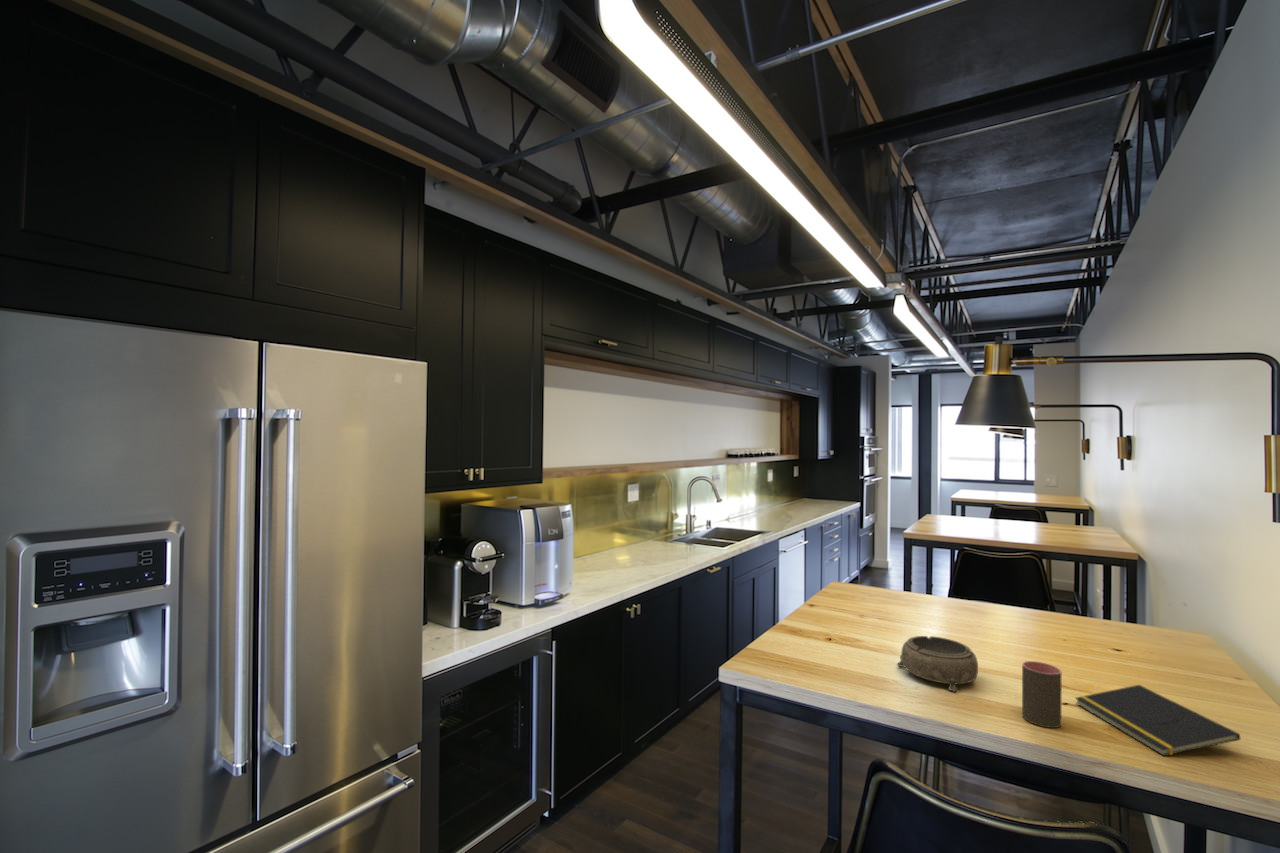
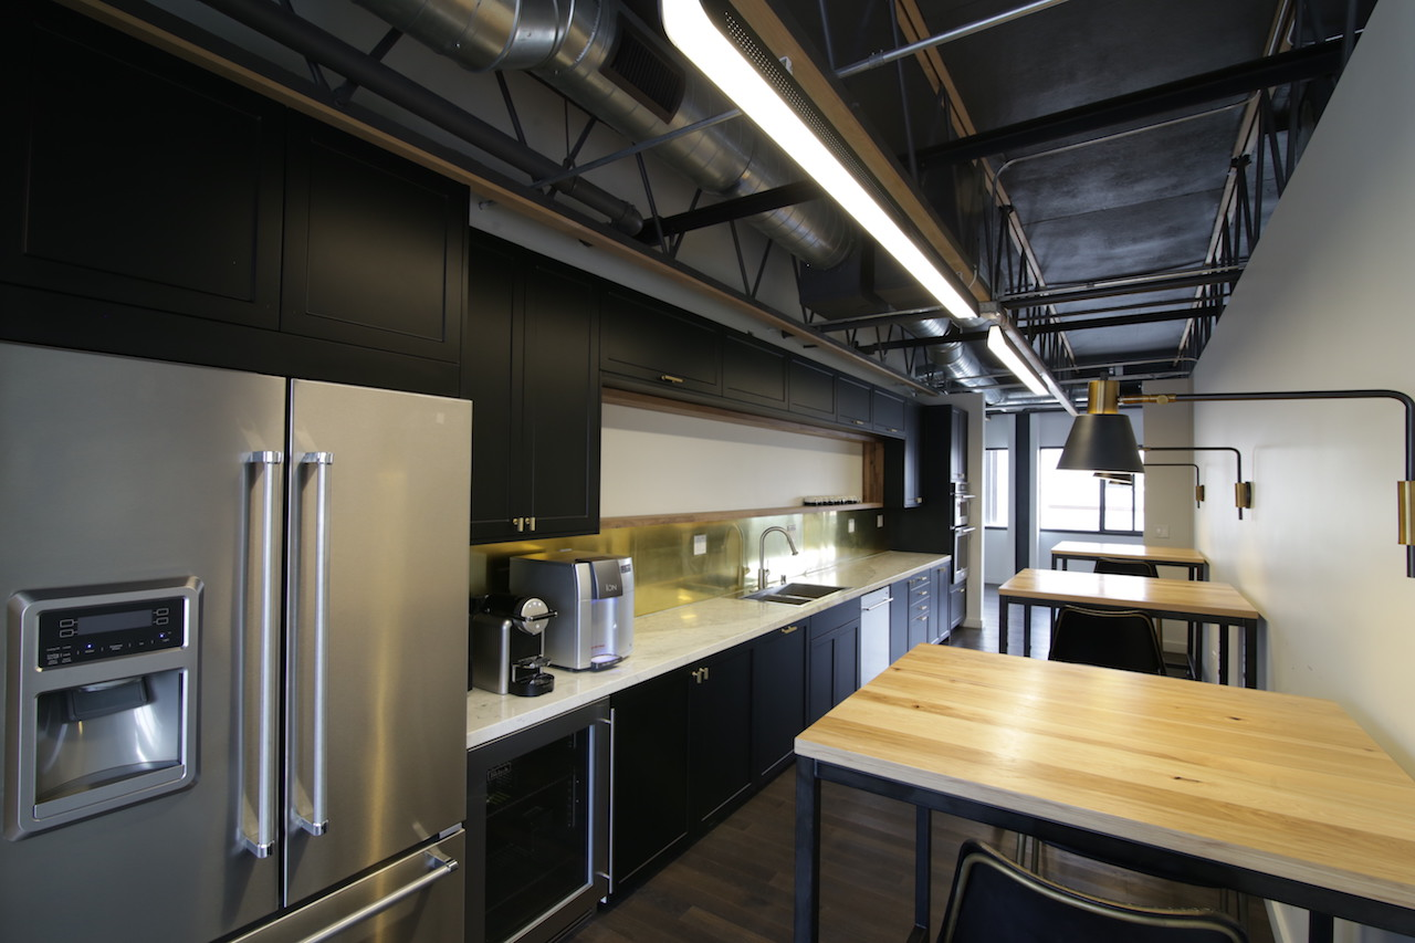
- notepad [1074,684,1241,757]
- cup [1021,660,1062,729]
- decorative bowl [896,635,979,693]
